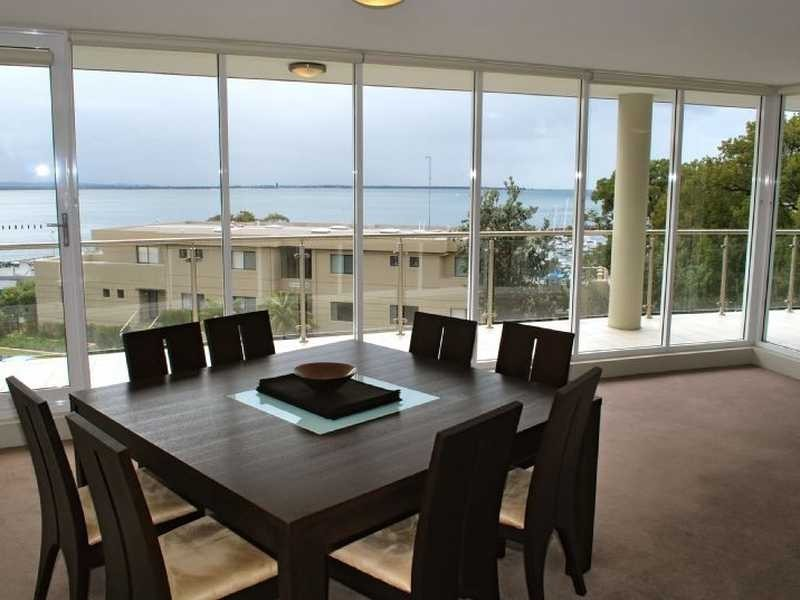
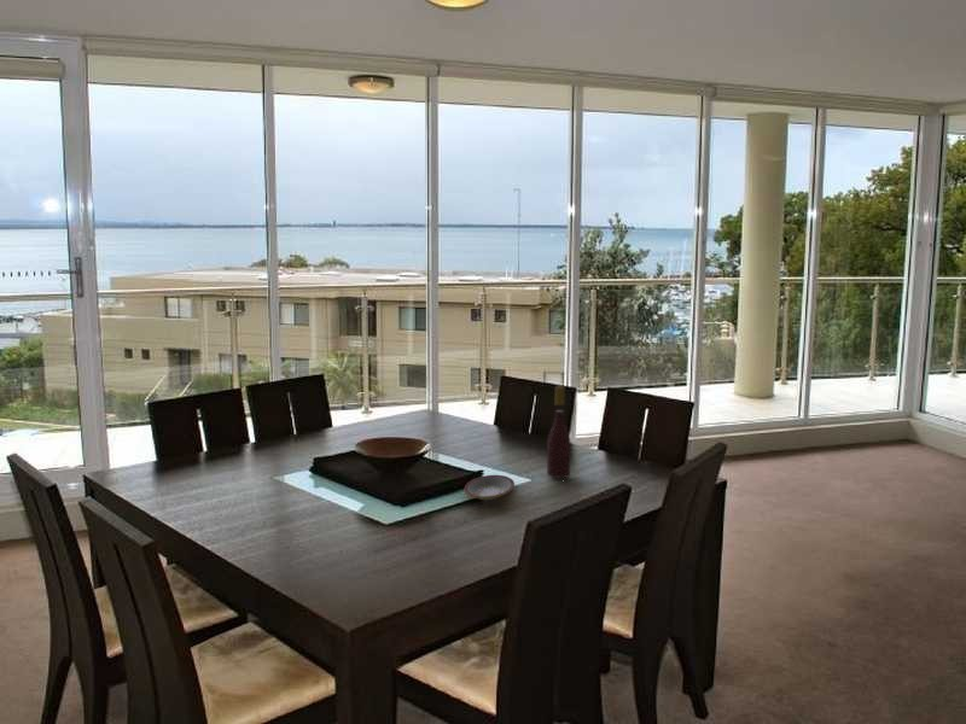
+ wine bottle [546,385,572,479]
+ plate [464,474,516,501]
